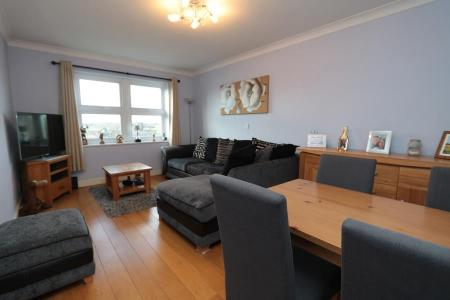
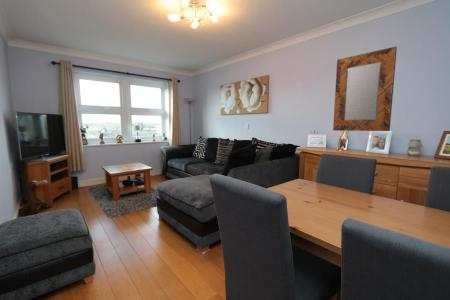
+ home mirror [332,46,398,132]
